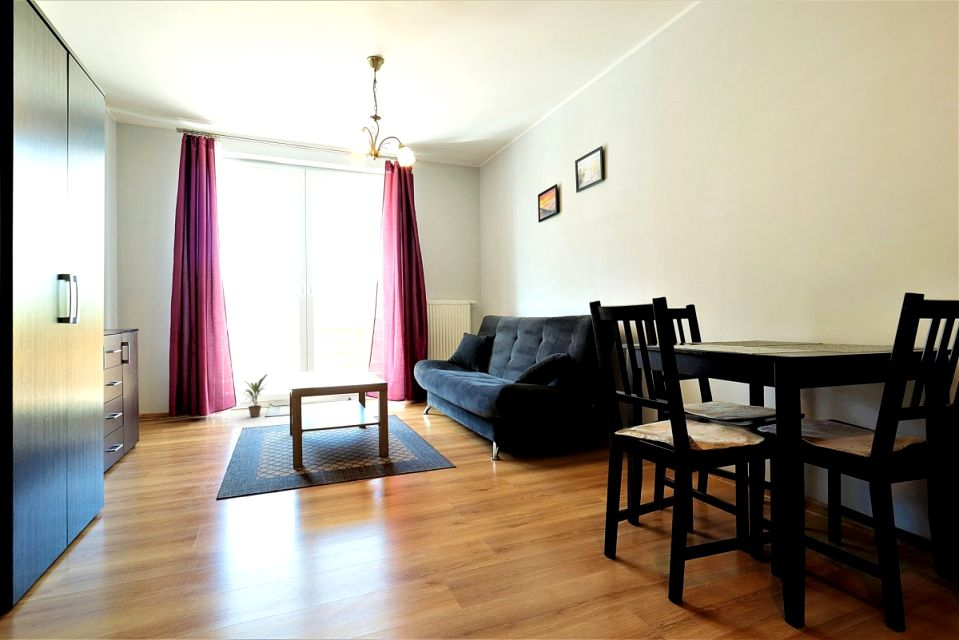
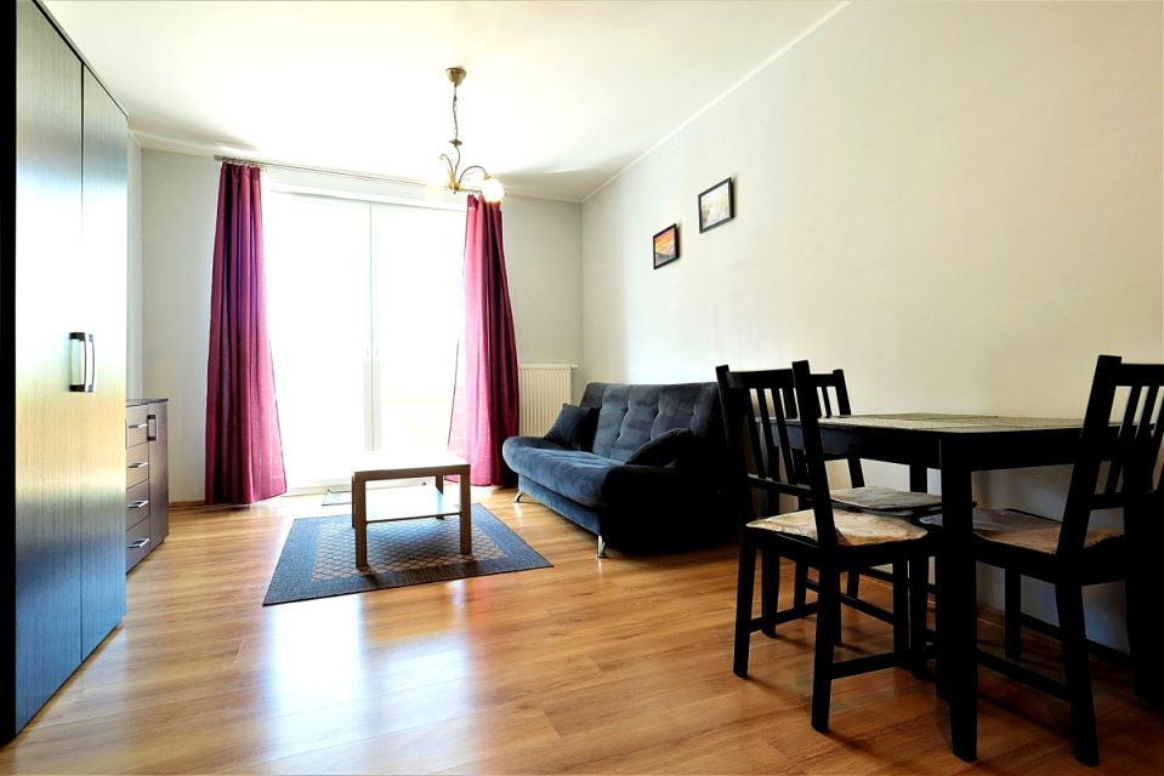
- potted plant [242,373,269,418]
